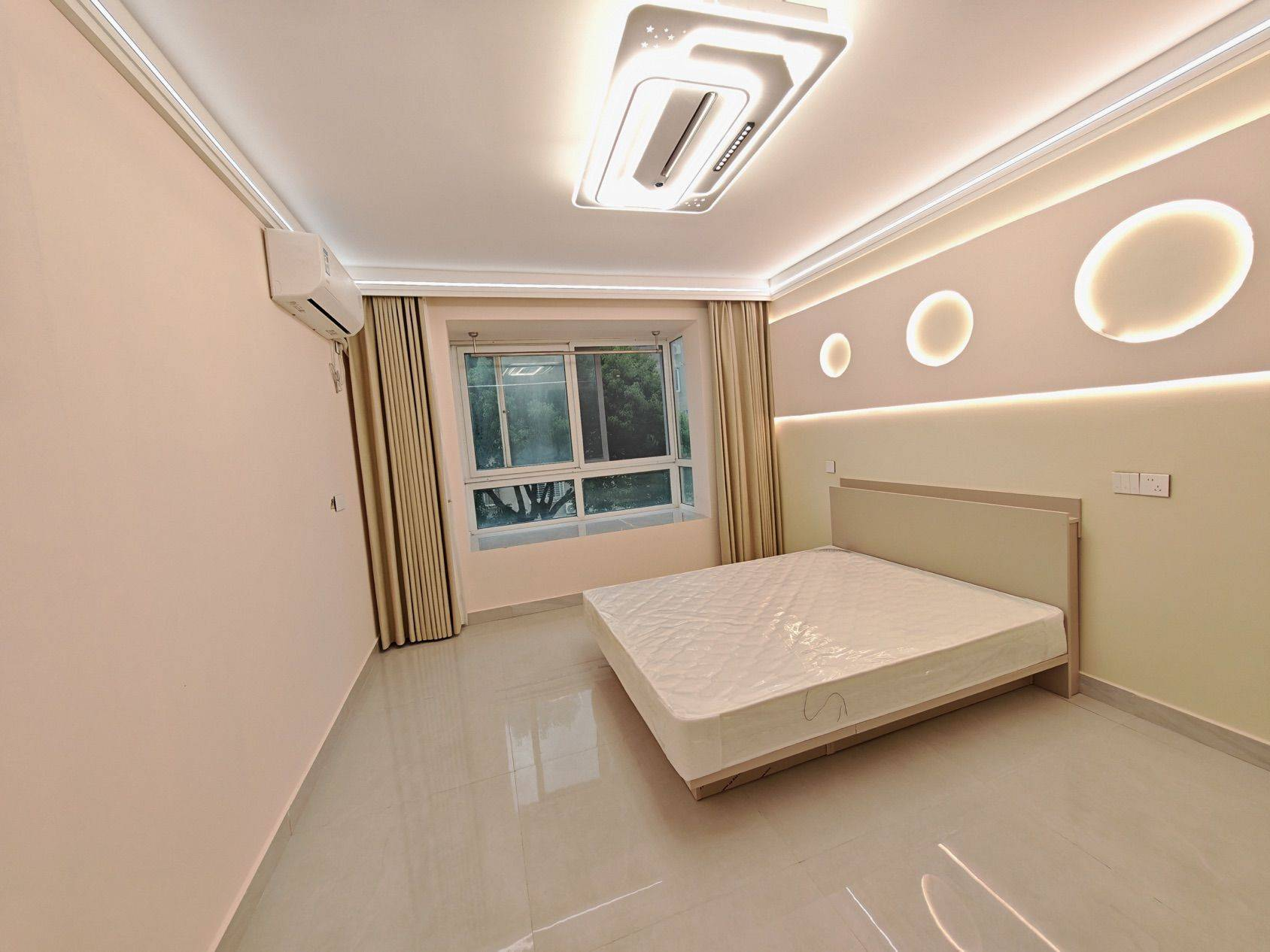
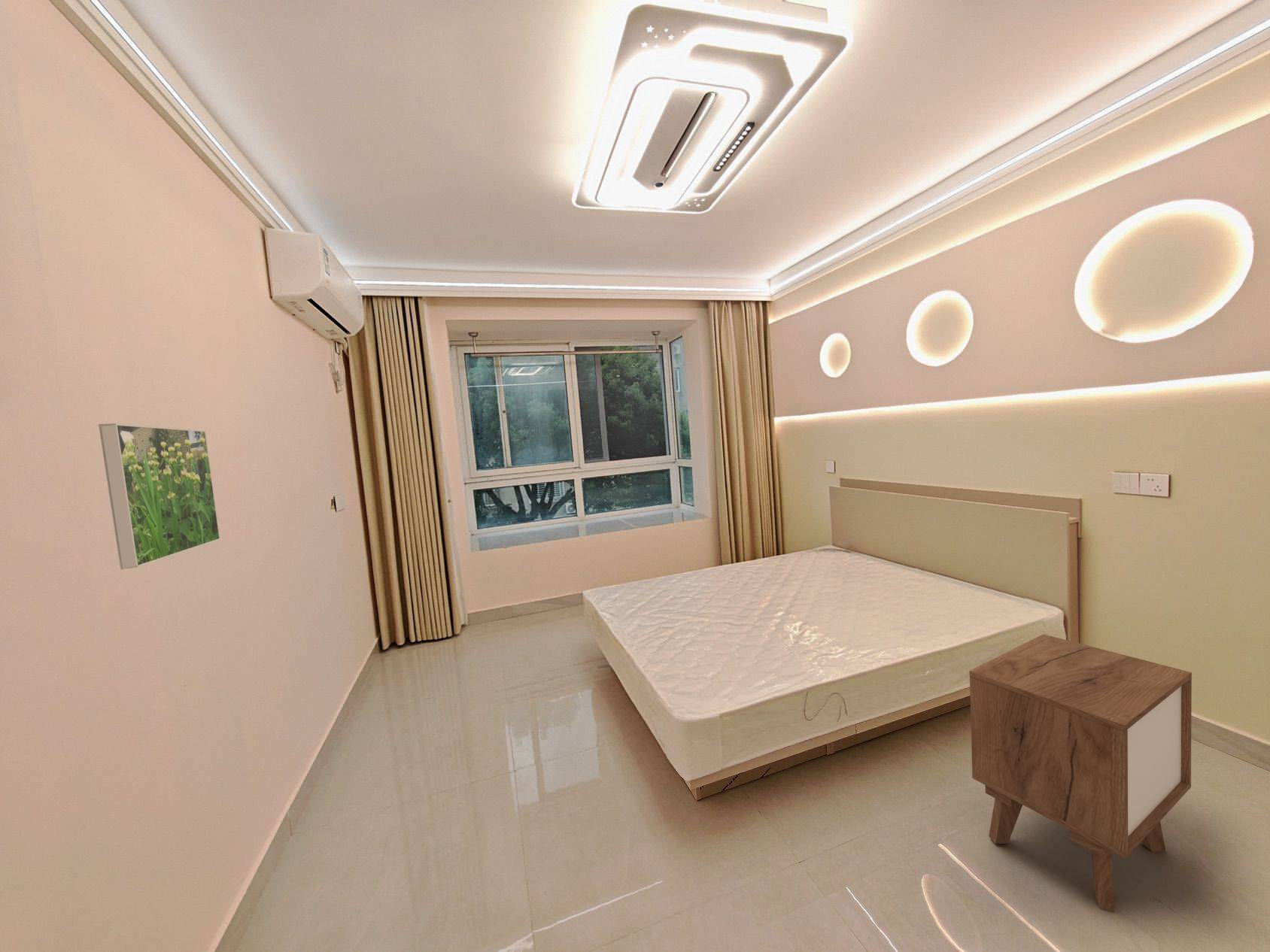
+ nightstand [968,633,1193,913]
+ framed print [98,423,221,570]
